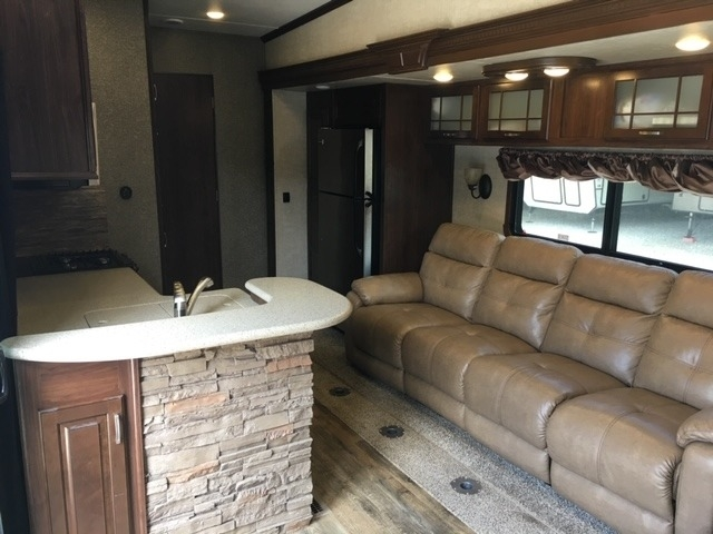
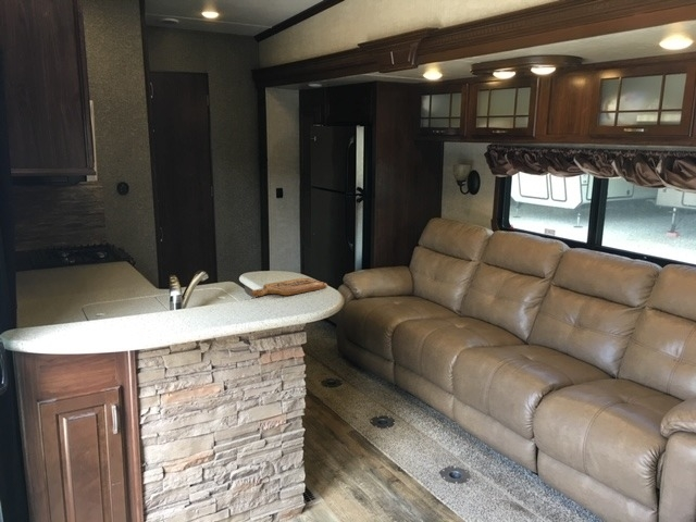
+ cutting board [250,277,328,297]
